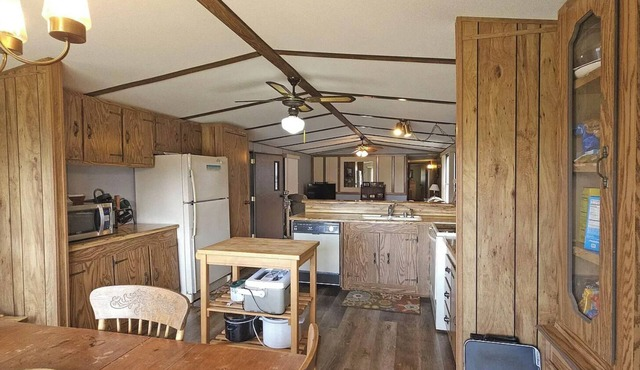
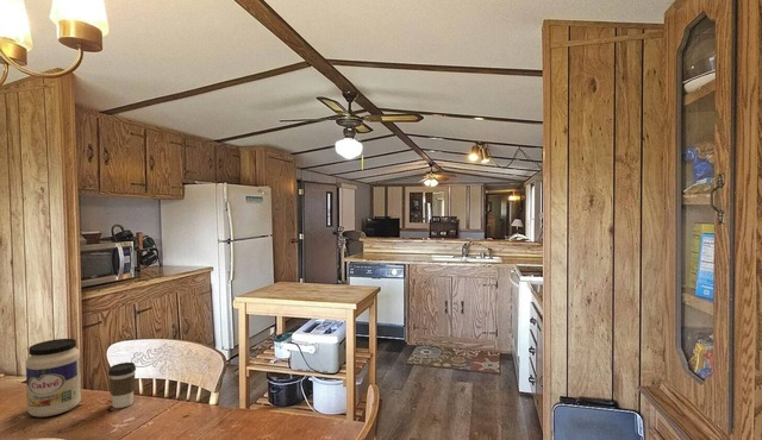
+ coffee cup [107,362,137,409]
+ jar [25,338,82,417]
